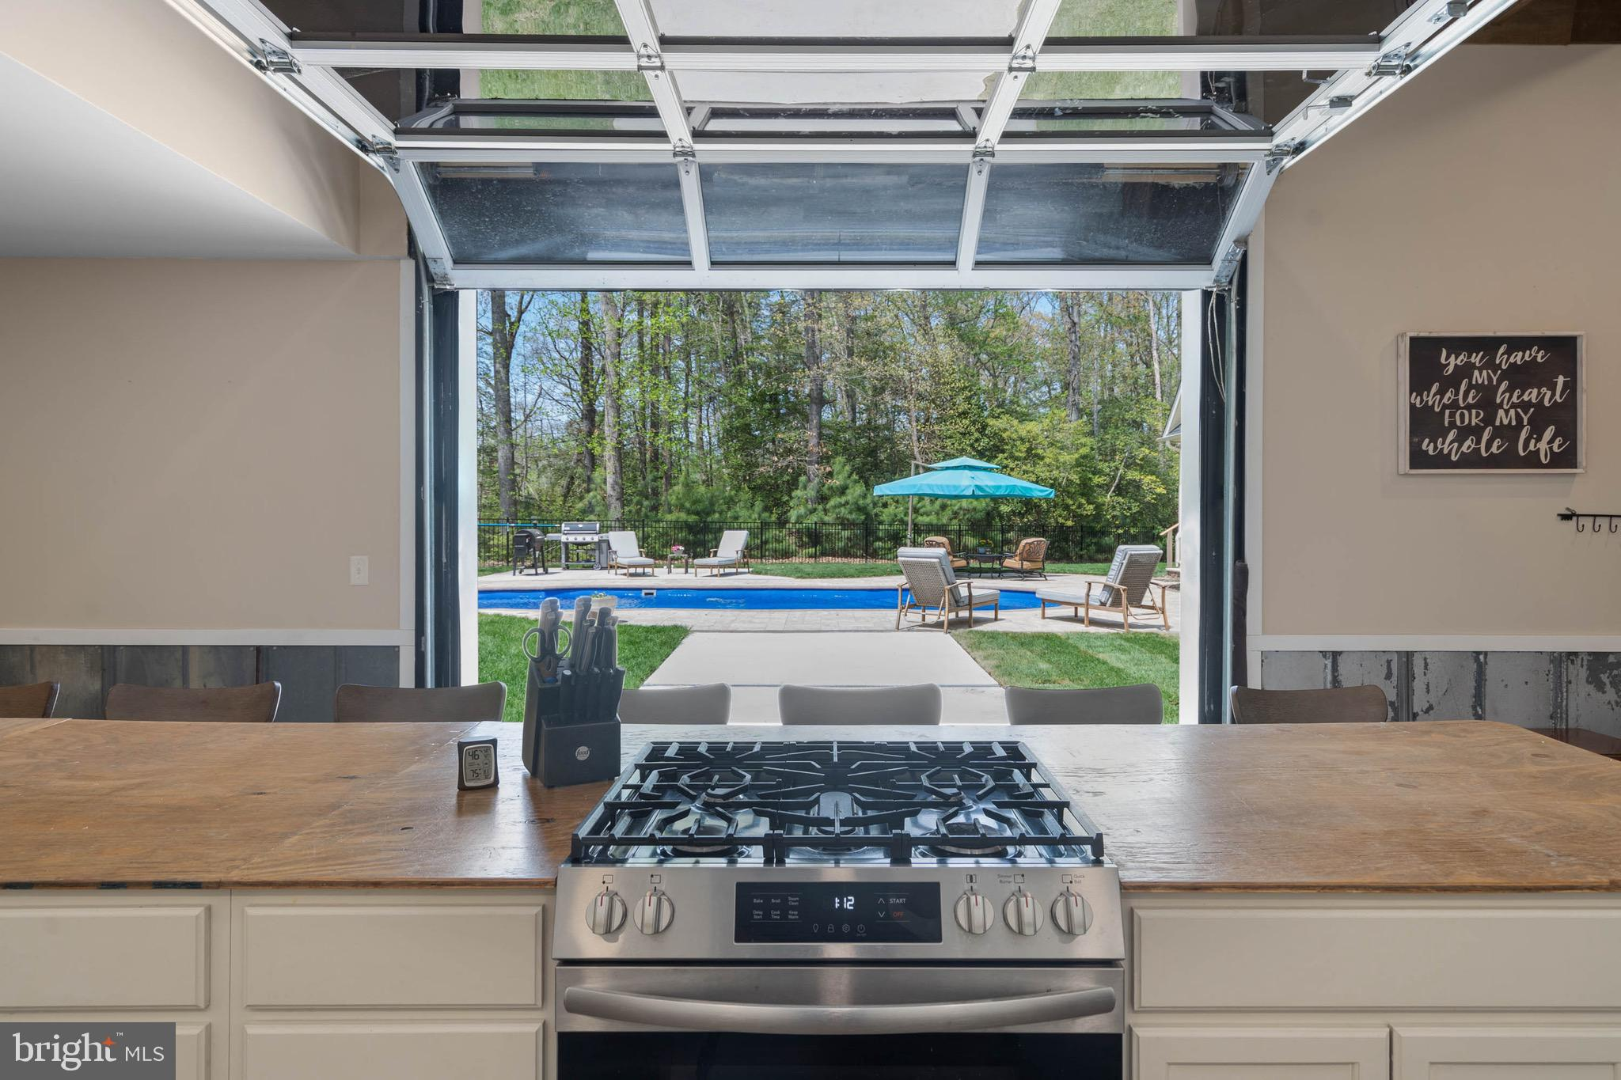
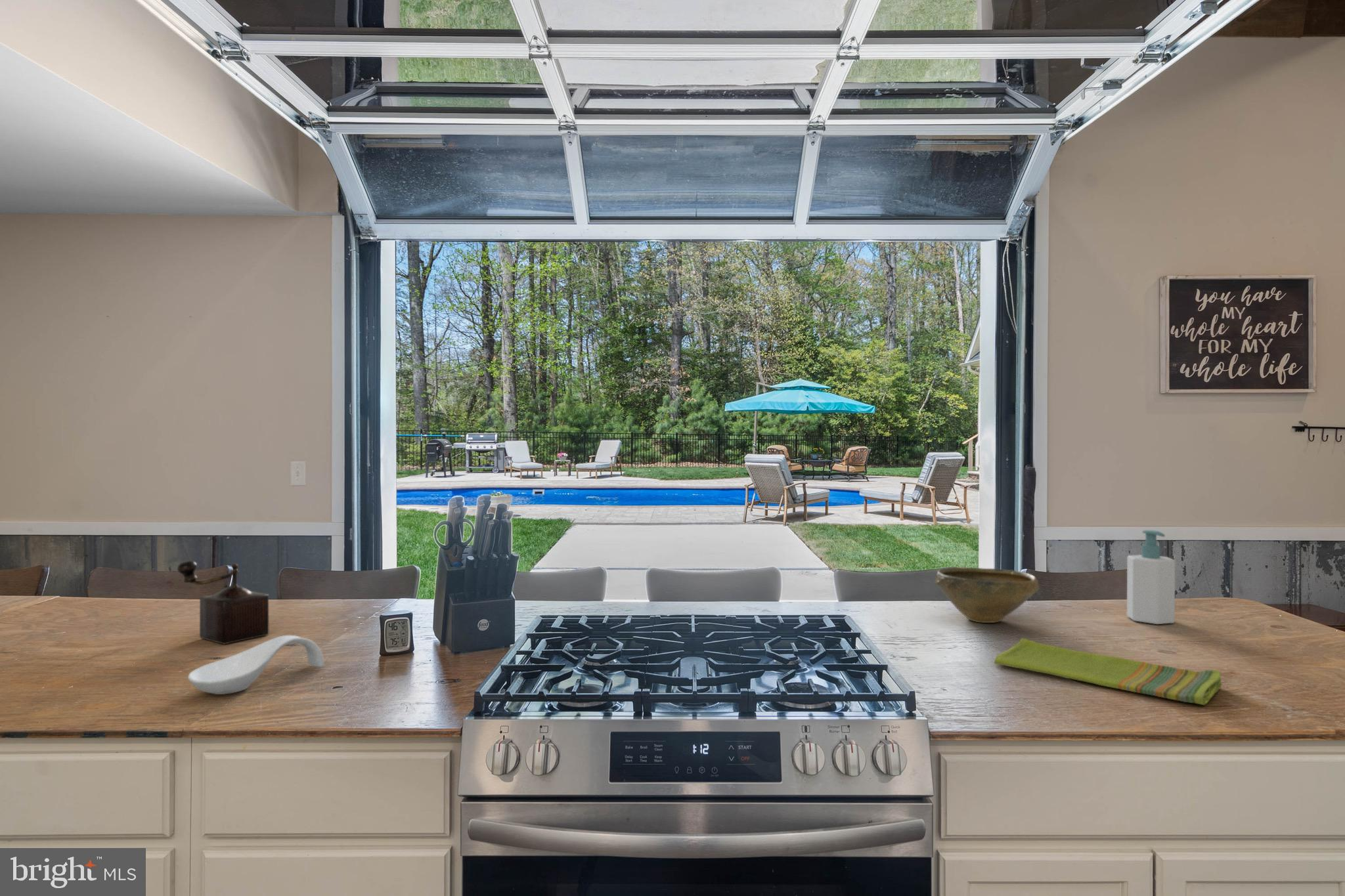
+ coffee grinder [176,559,269,645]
+ soap bottle [1126,530,1176,625]
+ dish towel [994,637,1222,706]
+ spoon rest [187,635,325,695]
+ bowl [934,566,1040,624]
